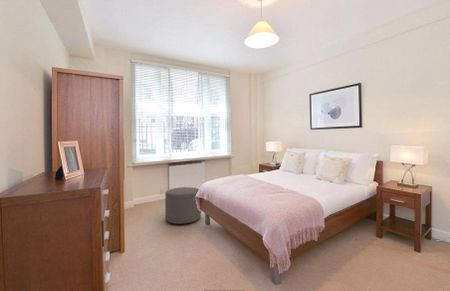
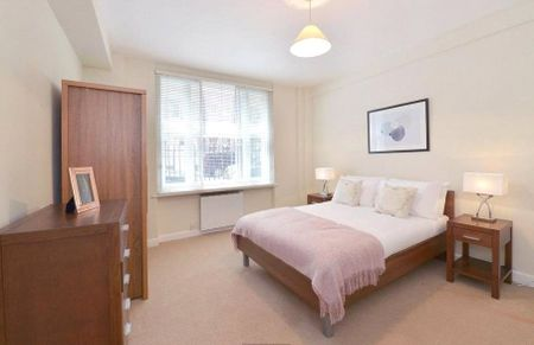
- ottoman [164,186,202,225]
